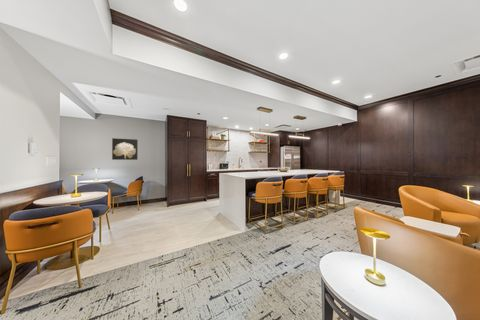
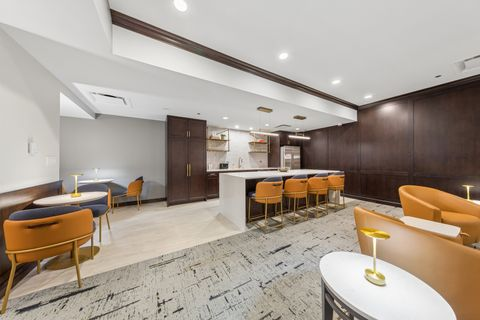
- wall art [111,137,139,161]
